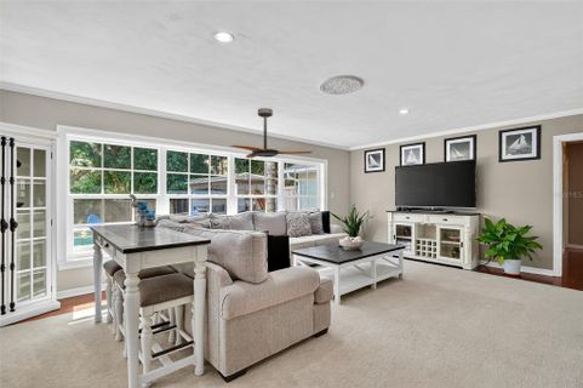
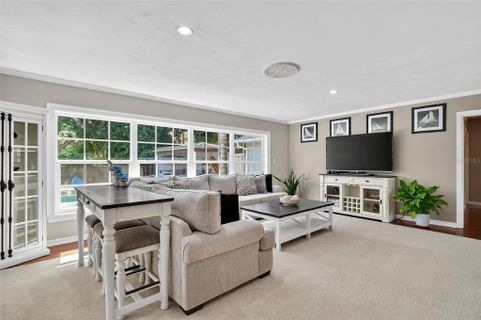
- ceiling fan [228,107,313,159]
